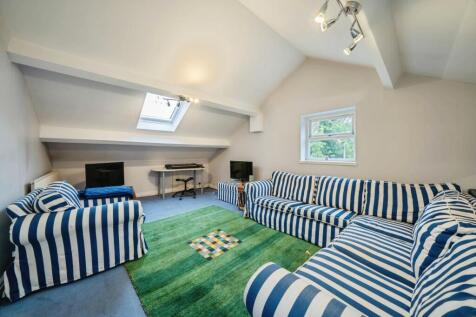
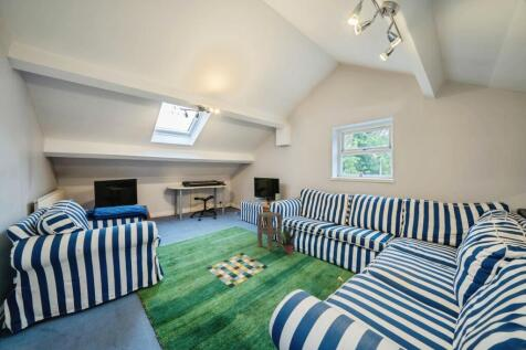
+ potted plant [276,220,301,255]
+ side table [256,211,283,252]
